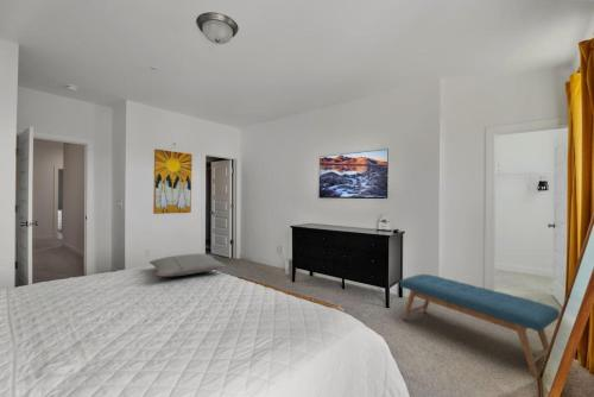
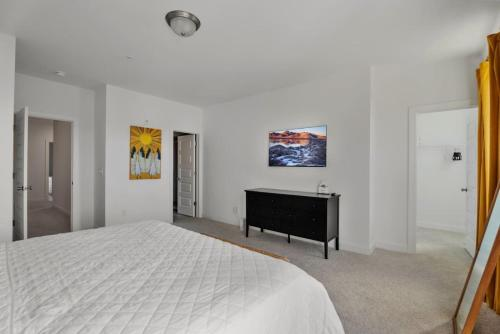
- bench [399,273,561,378]
- pillow [148,252,228,278]
